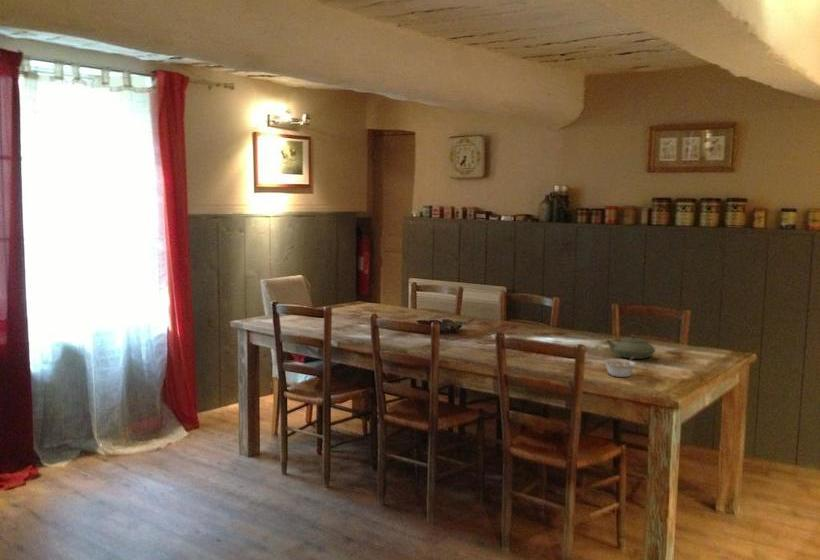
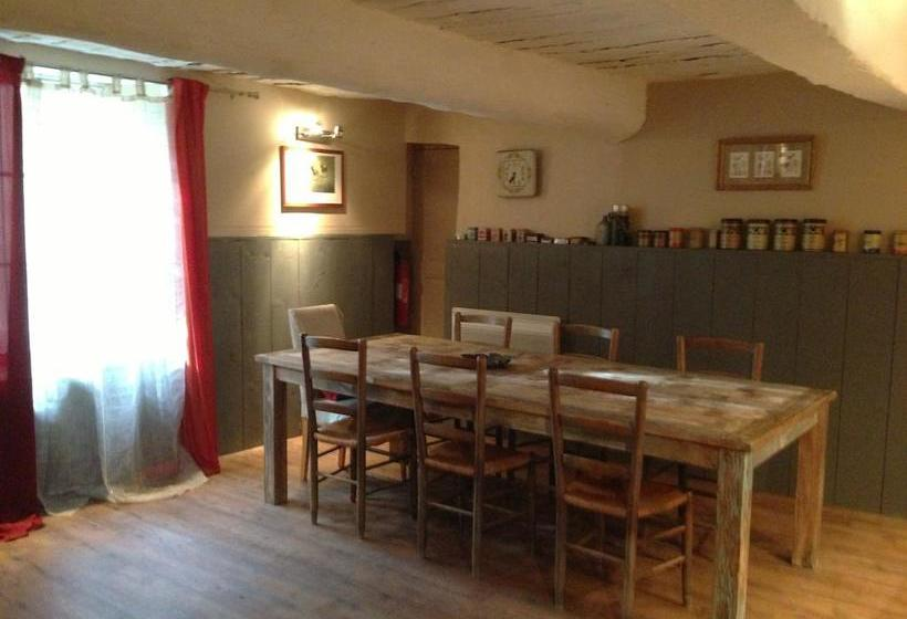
- teapot [605,321,656,360]
- legume [603,357,637,378]
